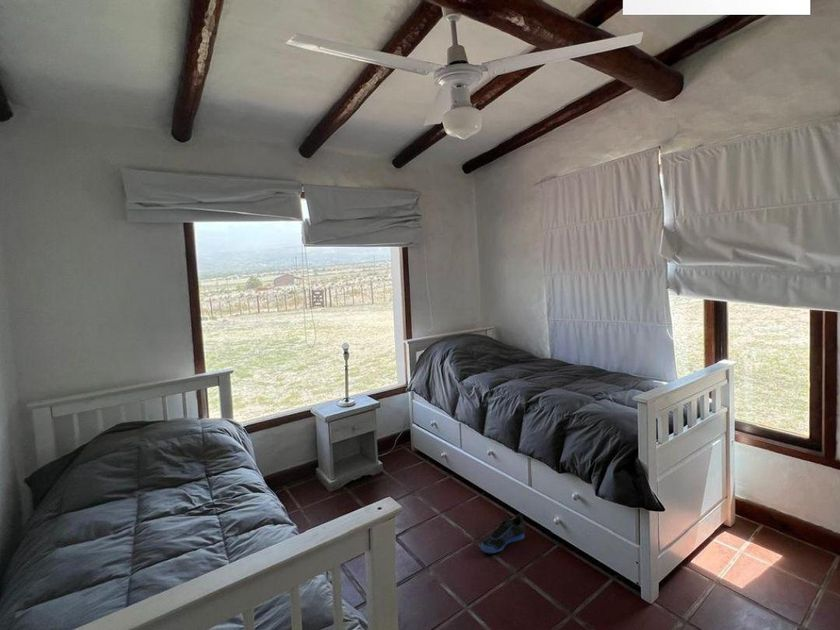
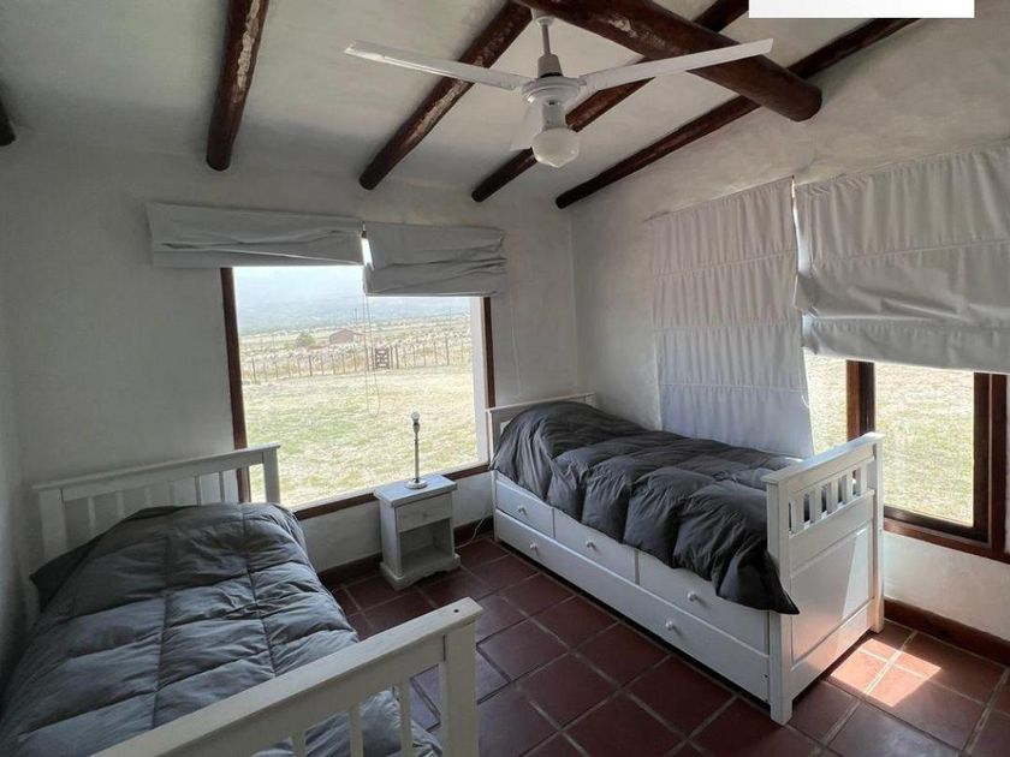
- sneaker [480,513,526,554]
